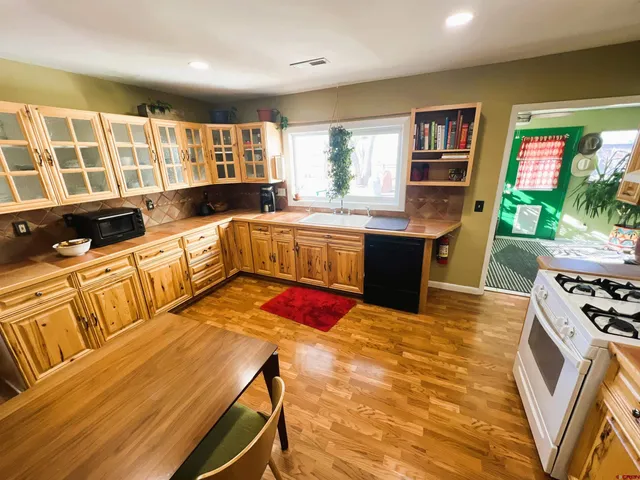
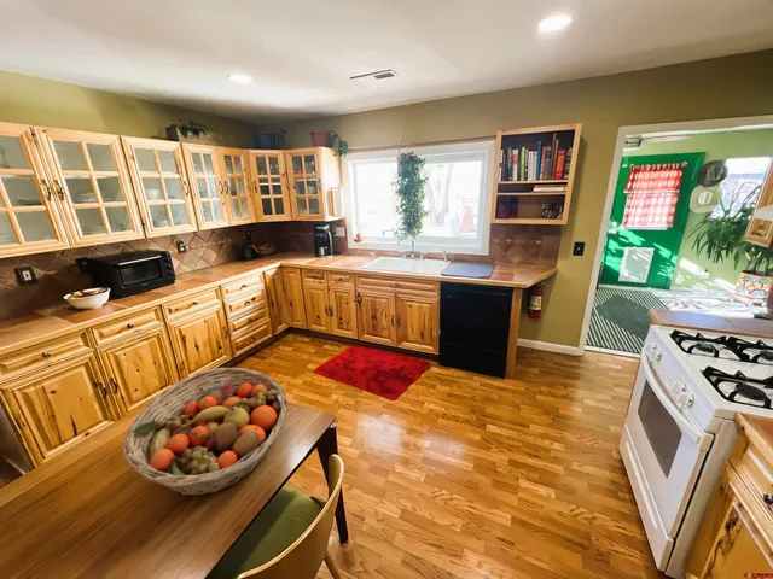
+ fruit basket [122,367,289,497]
